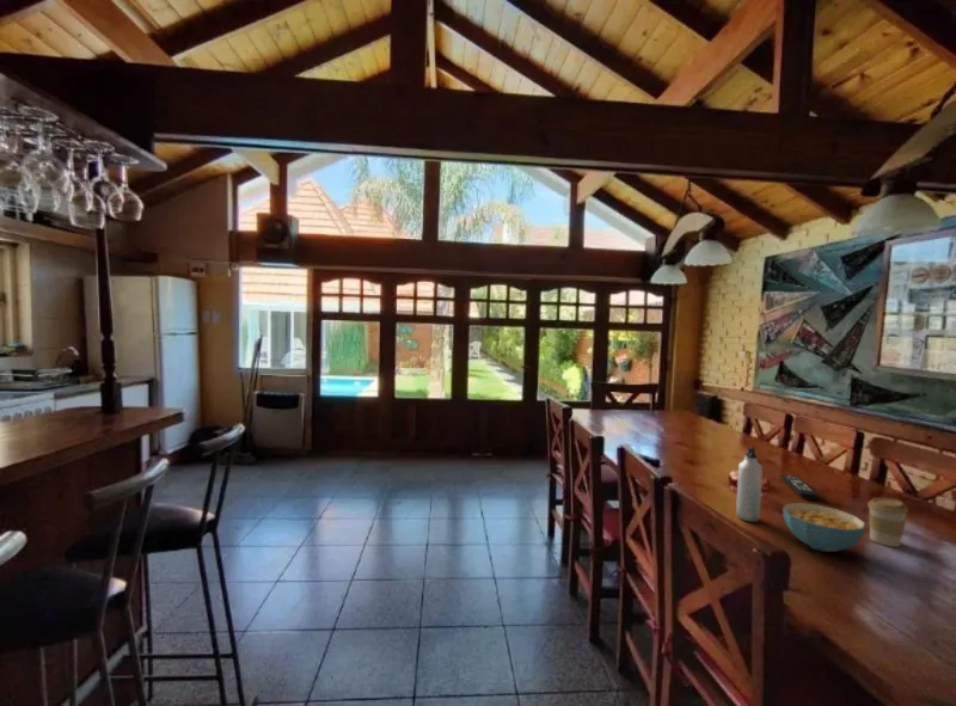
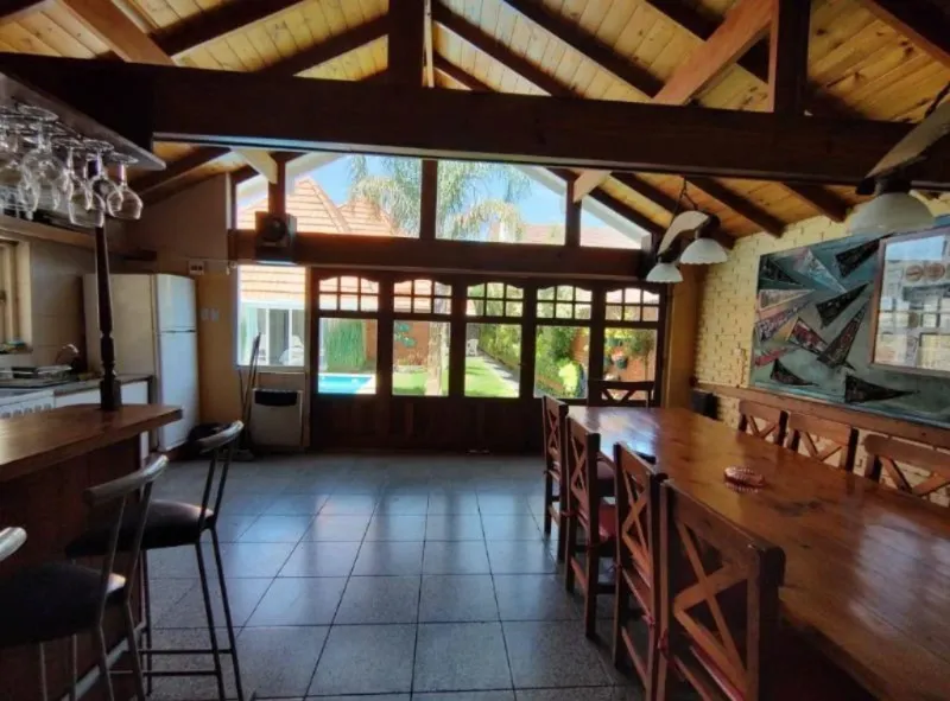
- water bottle [735,446,764,523]
- remote control [780,473,821,501]
- coffee cup [866,497,909,548]
- cereal bowl [782,502,866,553]
